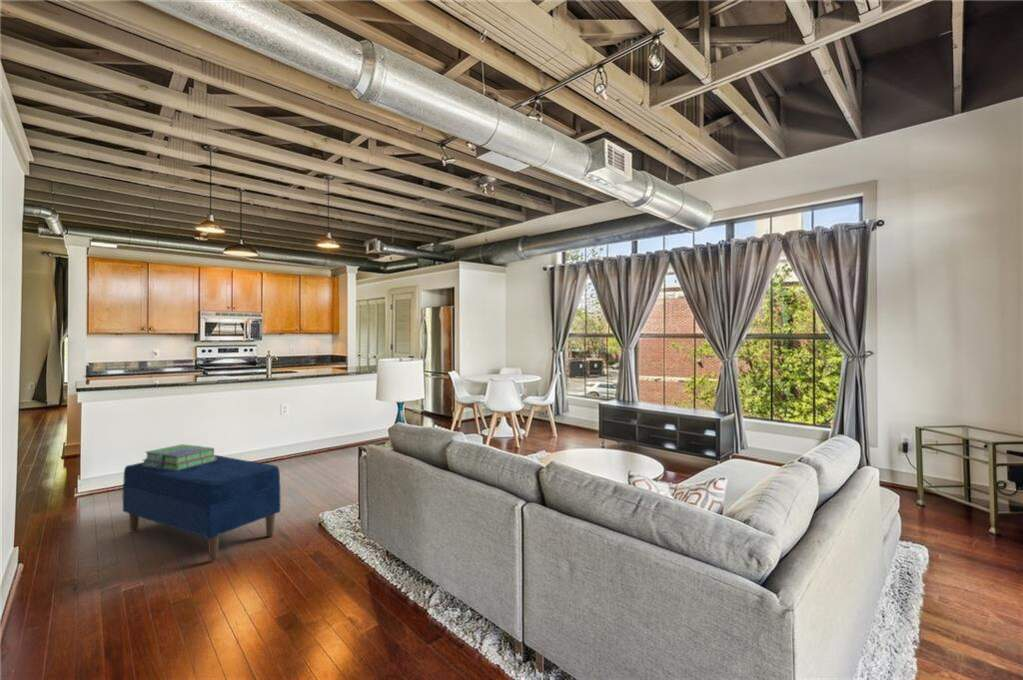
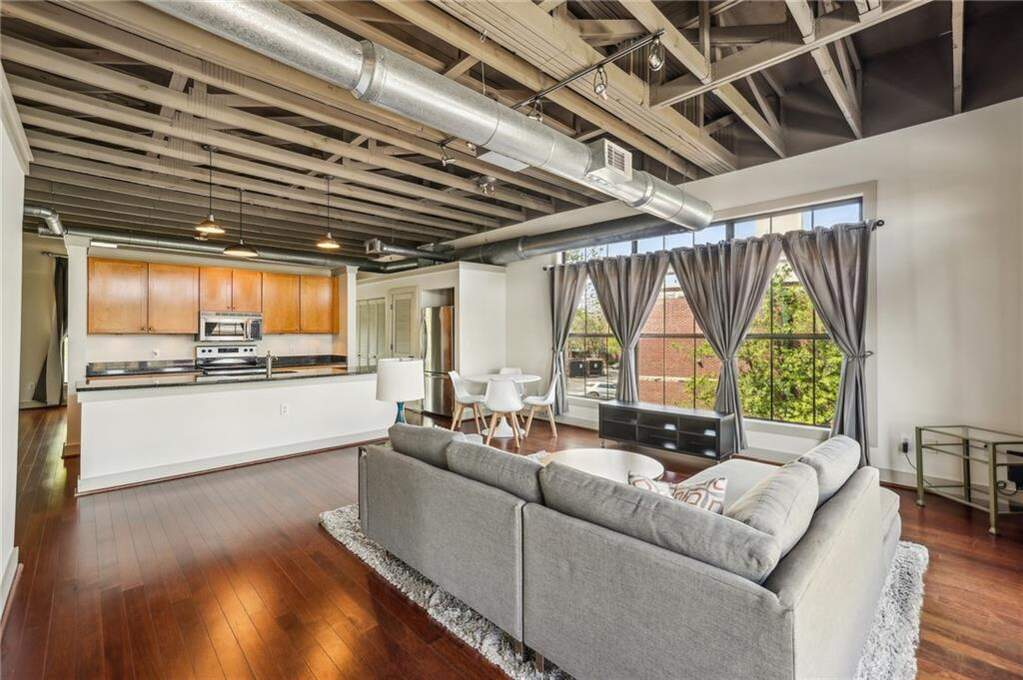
- bench [122,454,282,562]
- stack of books [142,443,217,470]
